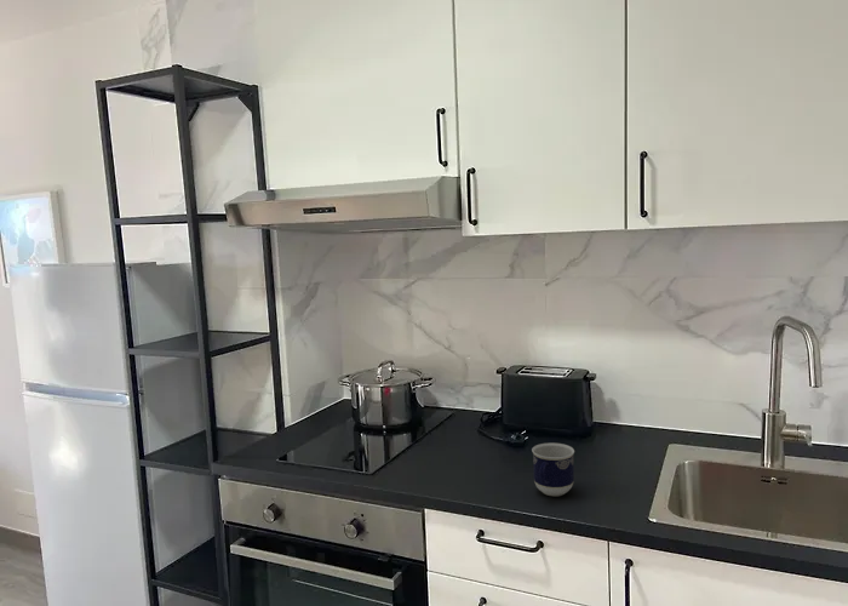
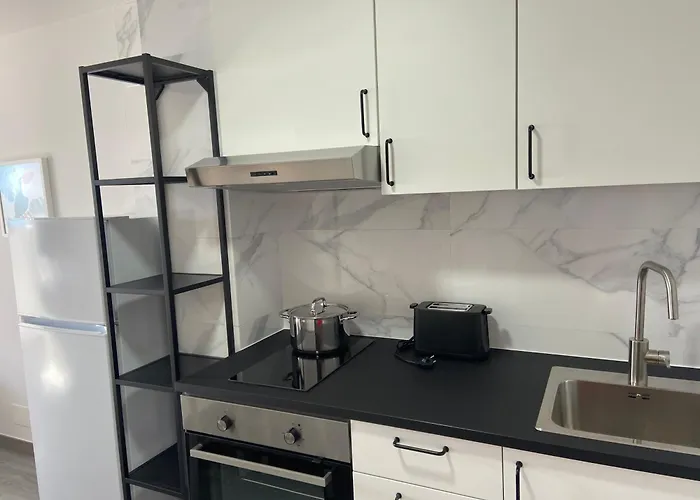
- cup [531,442,575,497]
